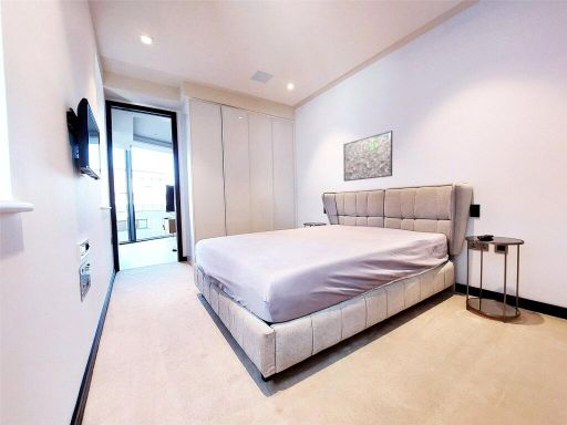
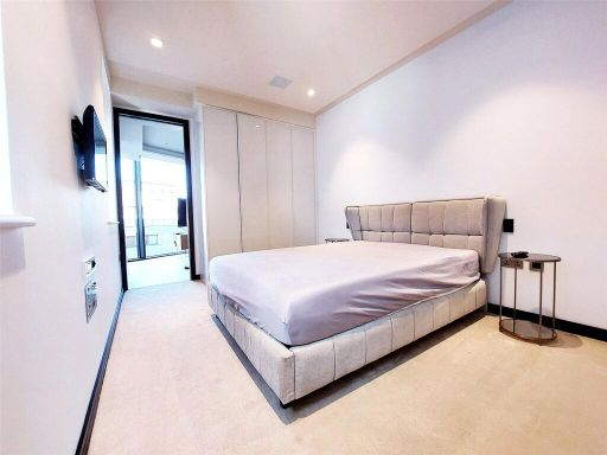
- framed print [342,129,393,183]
